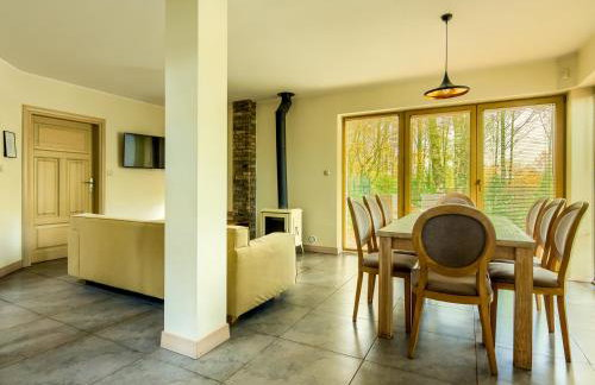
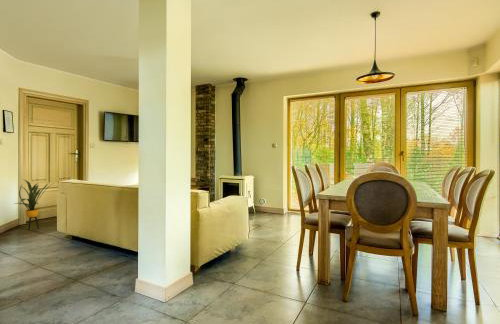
+ house plant [13,178,53,231]
